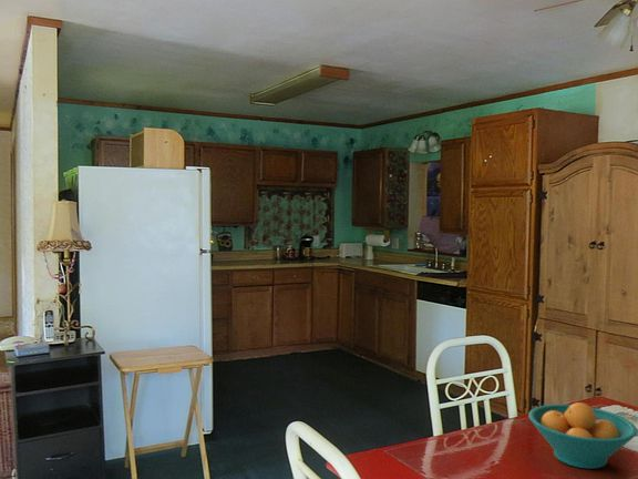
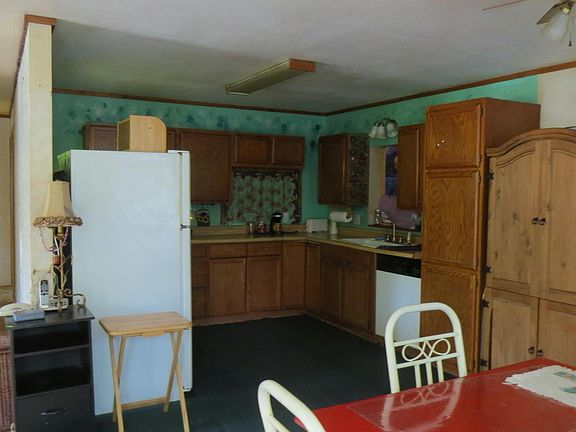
- fruit bowl [527,401,638,470]
